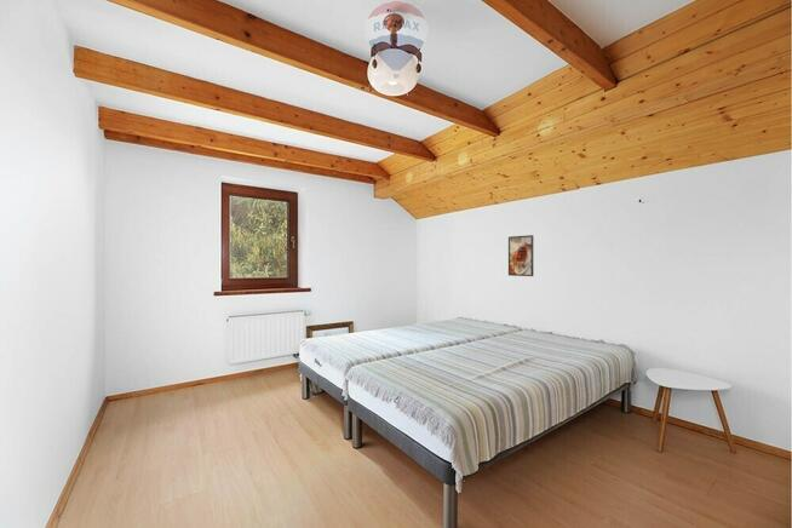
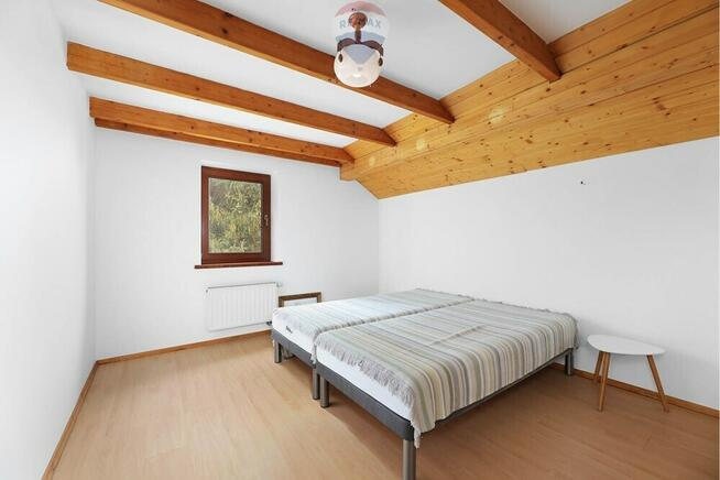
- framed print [507,234,535,277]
